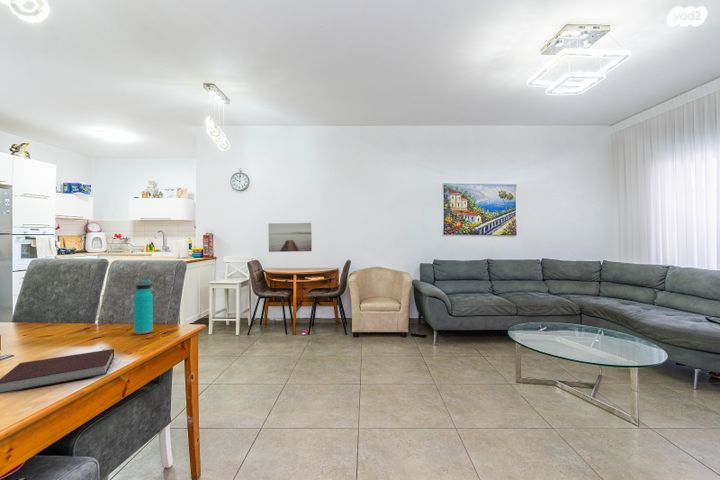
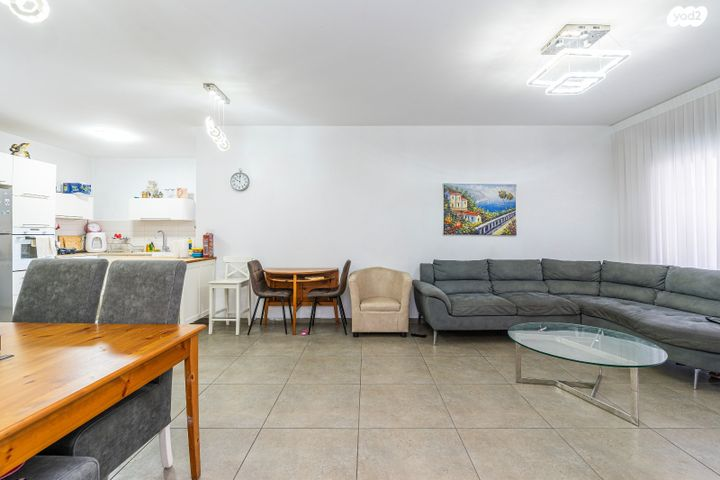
- wall art [267,222,313,253]
- notebook [0,348,115,395]
- water bottle [133,279,154,335]
